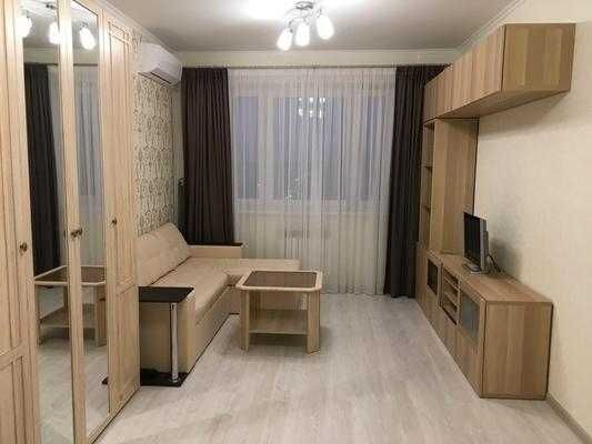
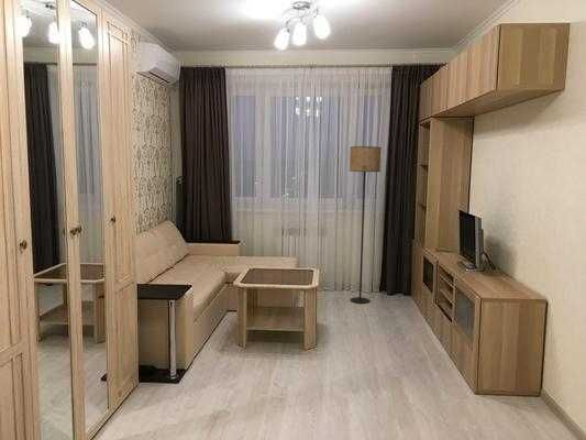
+ floor lamp [349,145,383,305]
